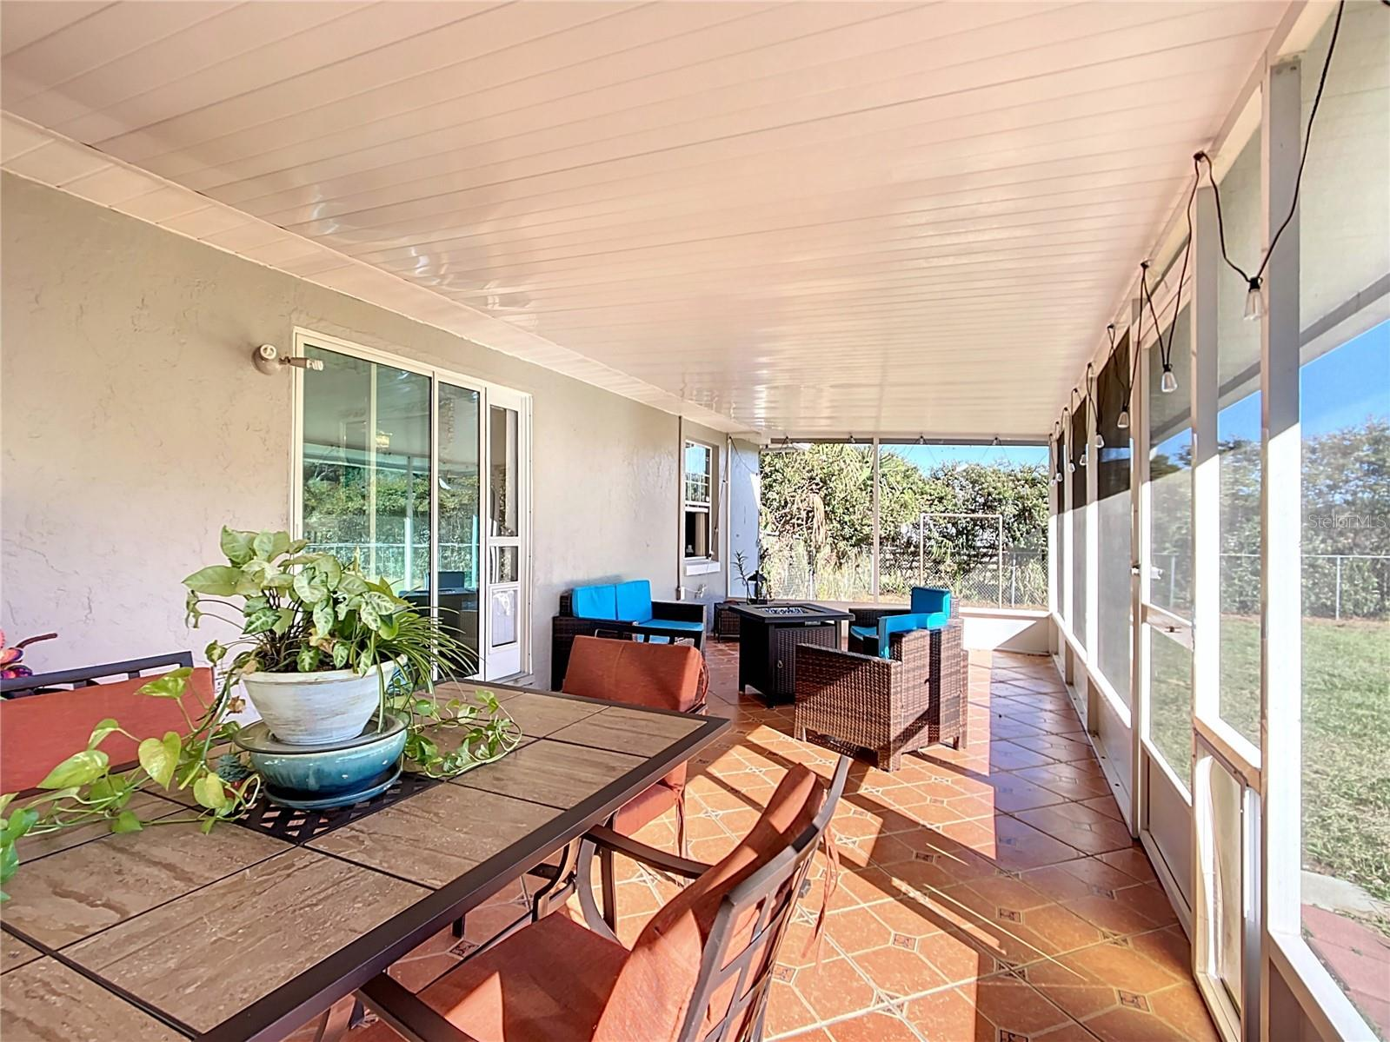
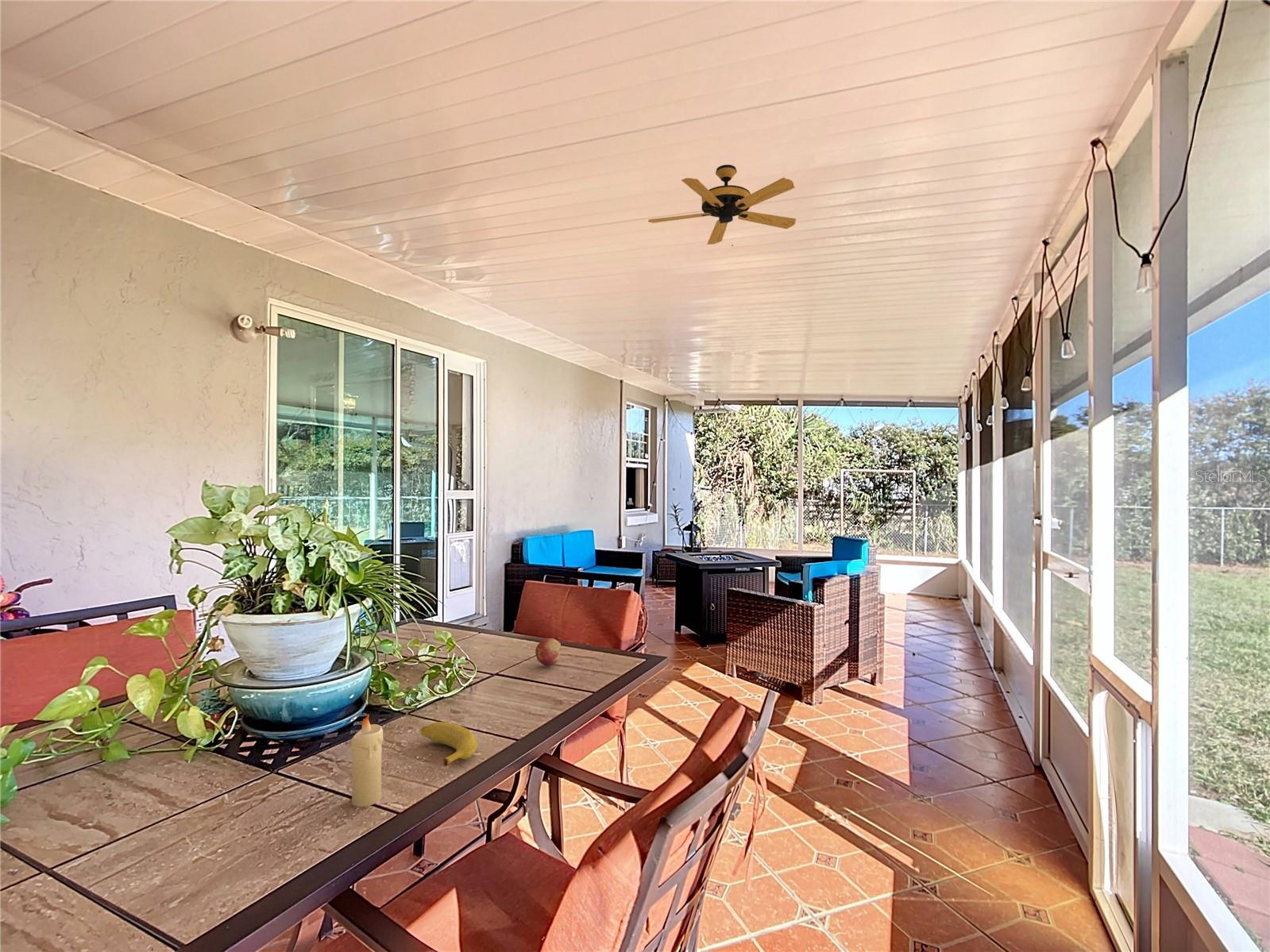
+ banana [419,721,478,767]
+ fruit [535,638,562,667]
+ candle [350,713,384,807]
+ ceiling fan [647,164,797,247]
